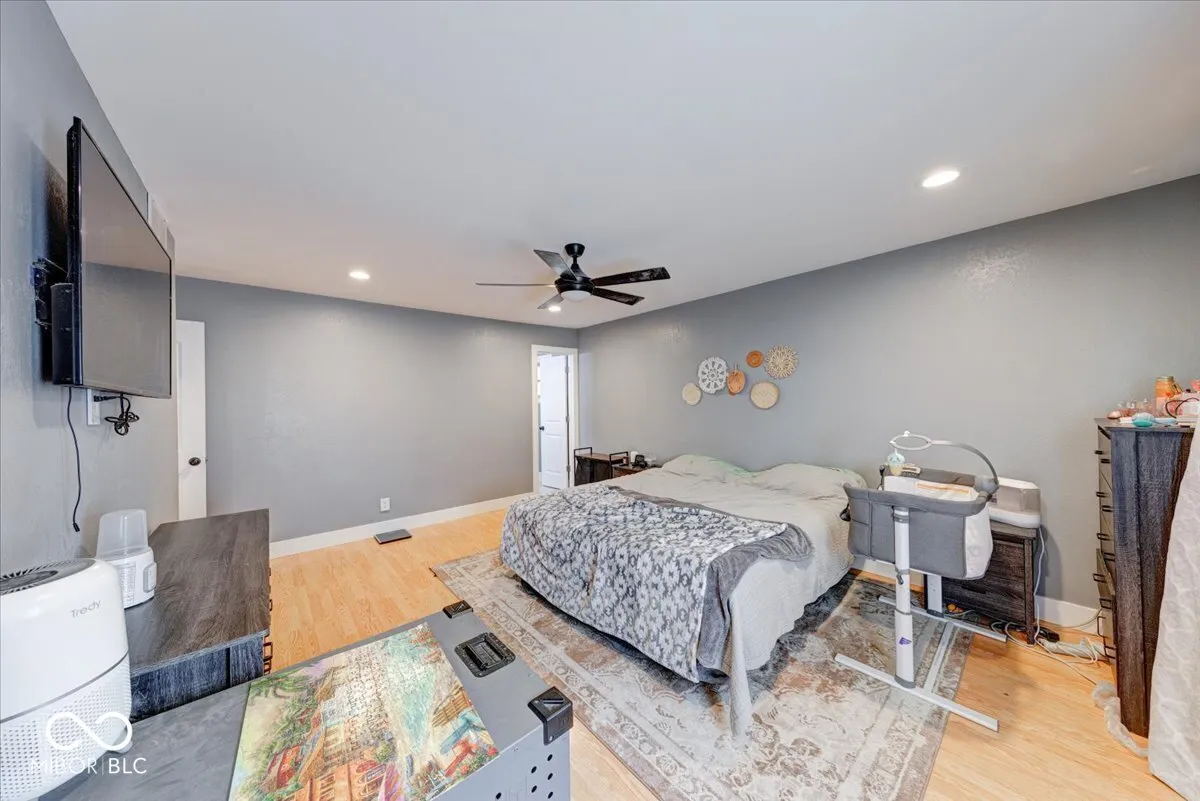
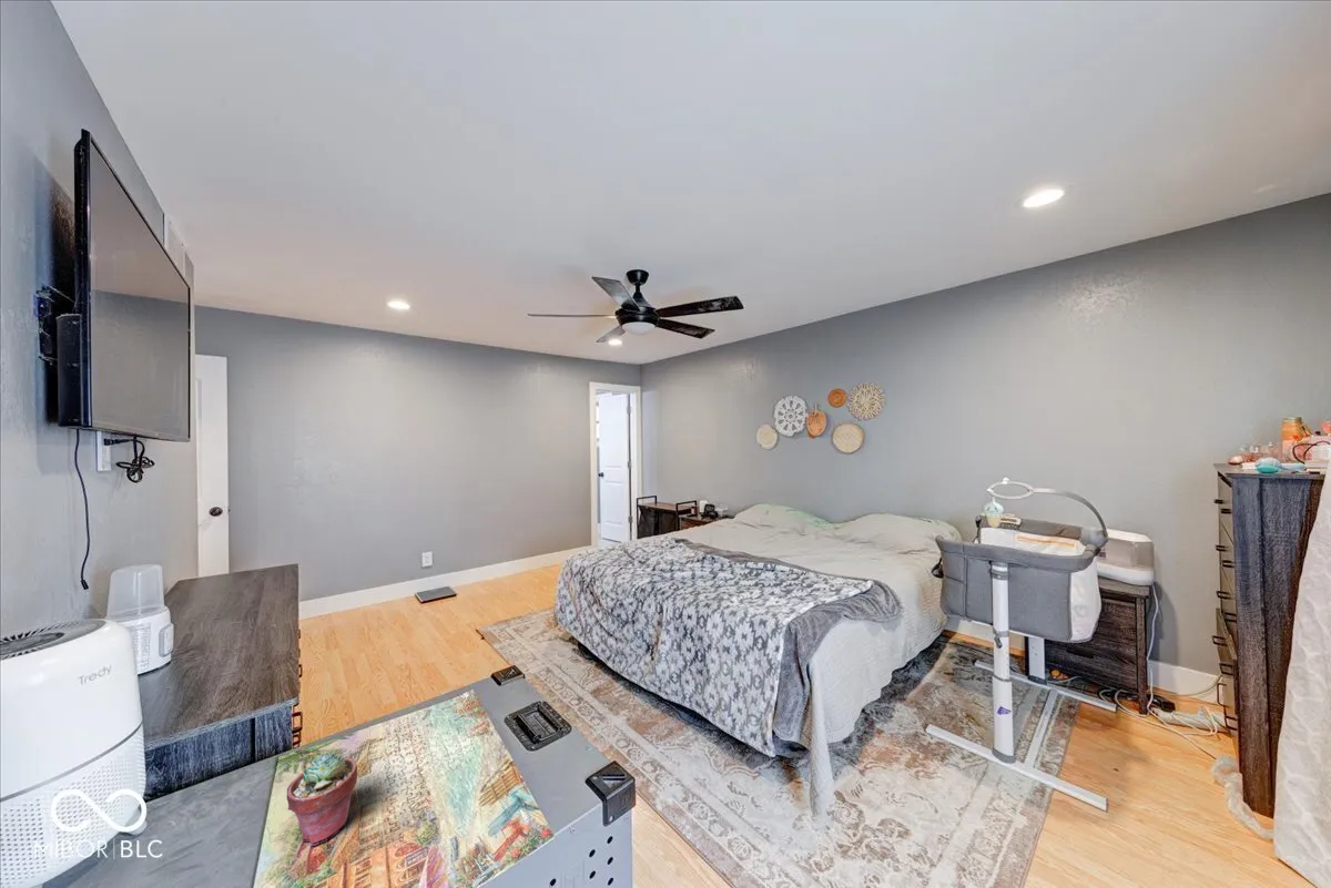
+ potted succulent [286,752,358,847]
